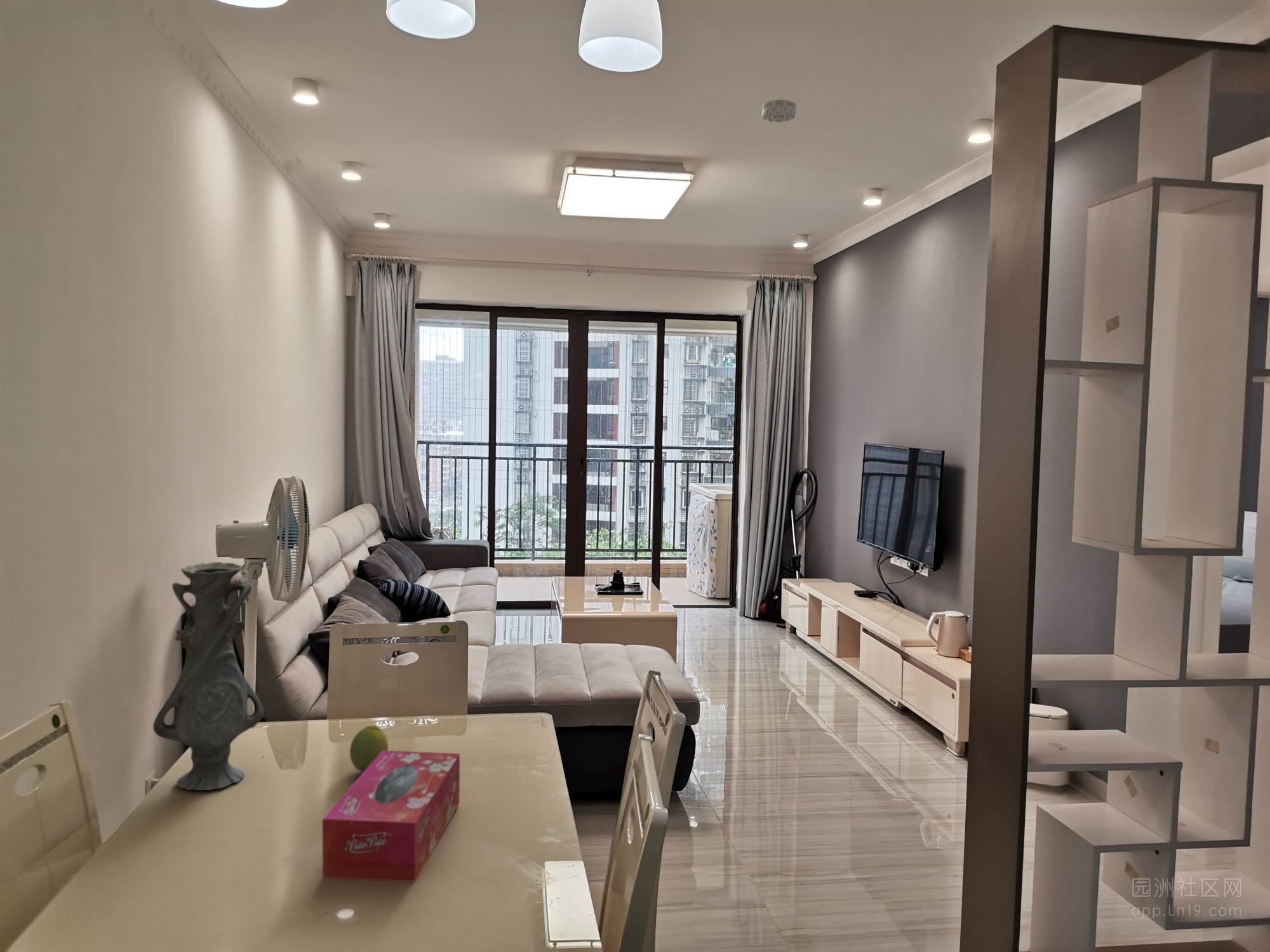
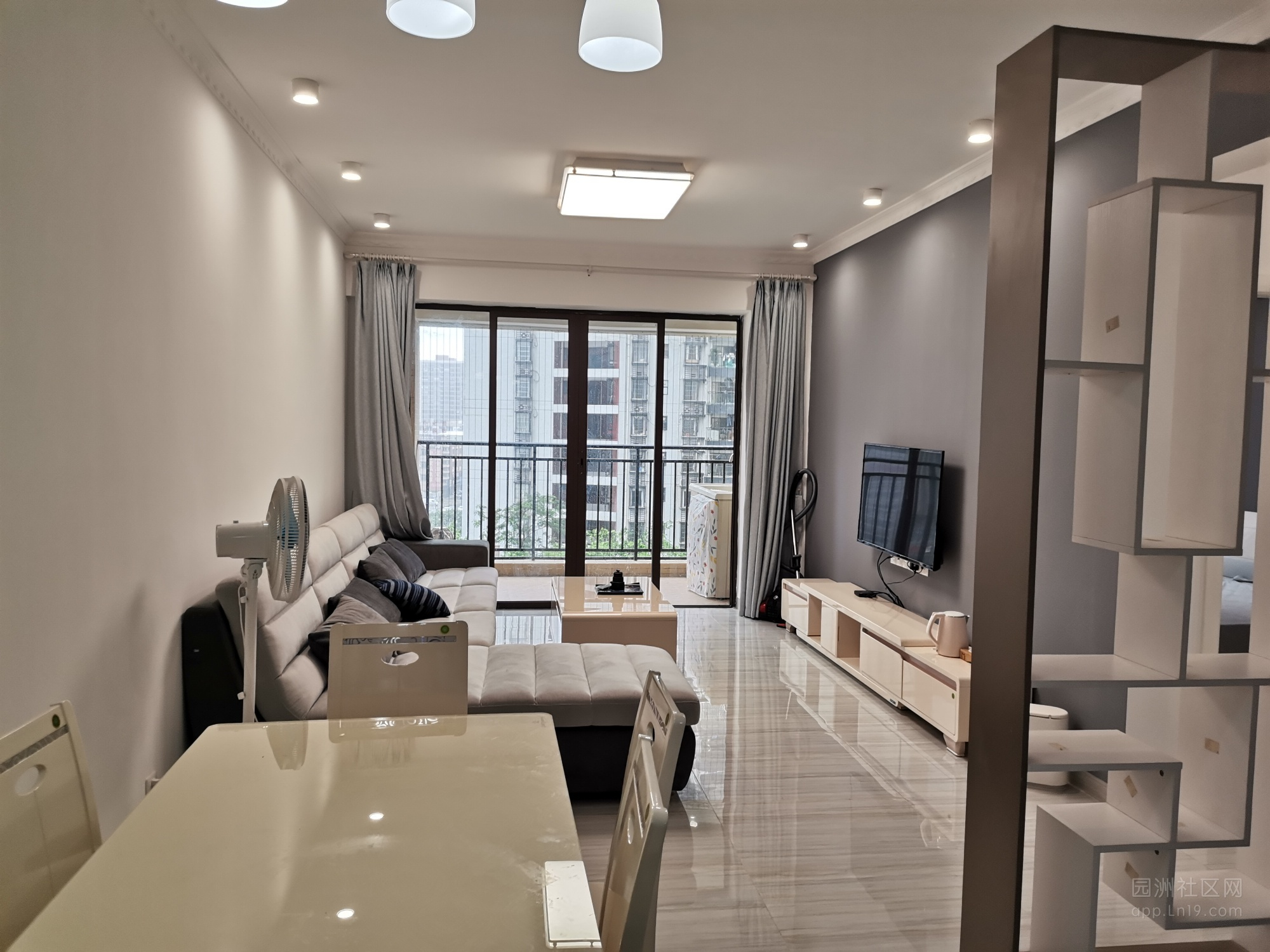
- smoke detector [761,98,797,123]
- vase [152,562,265,791]
- tissue box [322,750,460,882]
- fruit [349,725,389,774]
